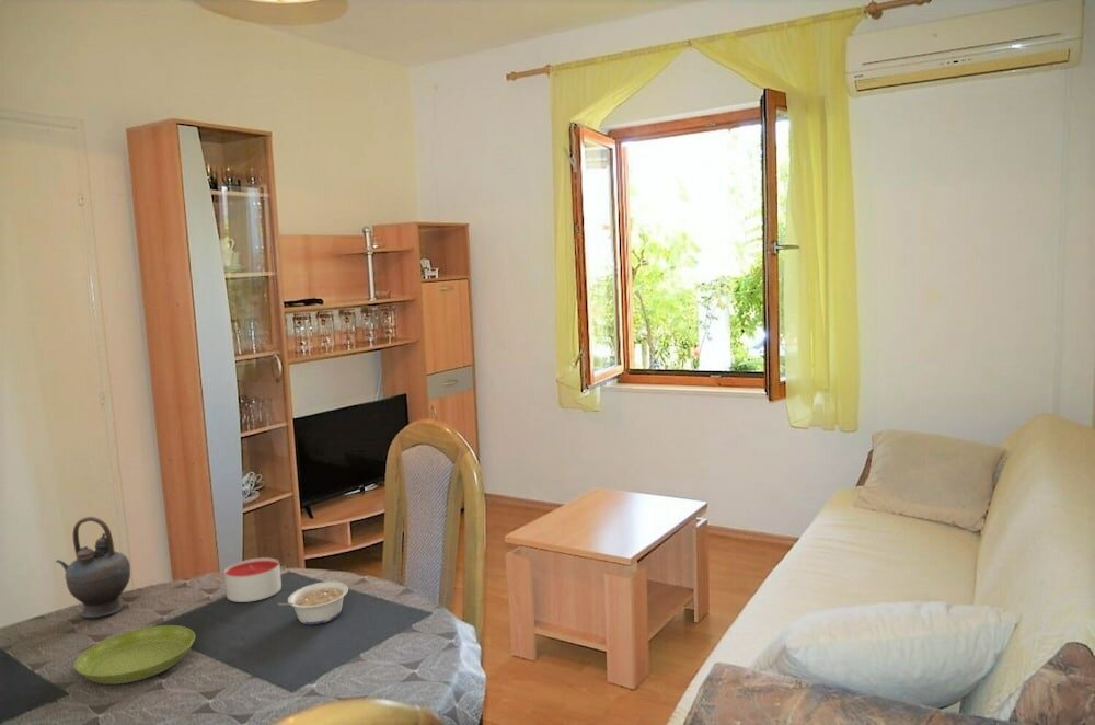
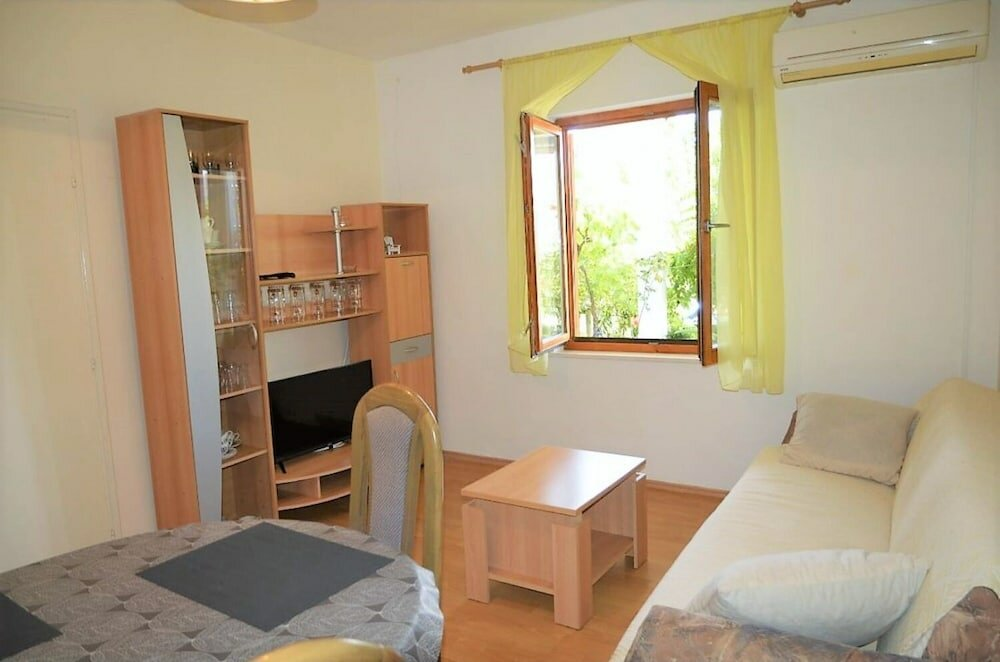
- saucer [73,624,196,686]
- teapot [55,516,131,619]
- candle [223,556,283,603]
- legume [277,580,349,625]
